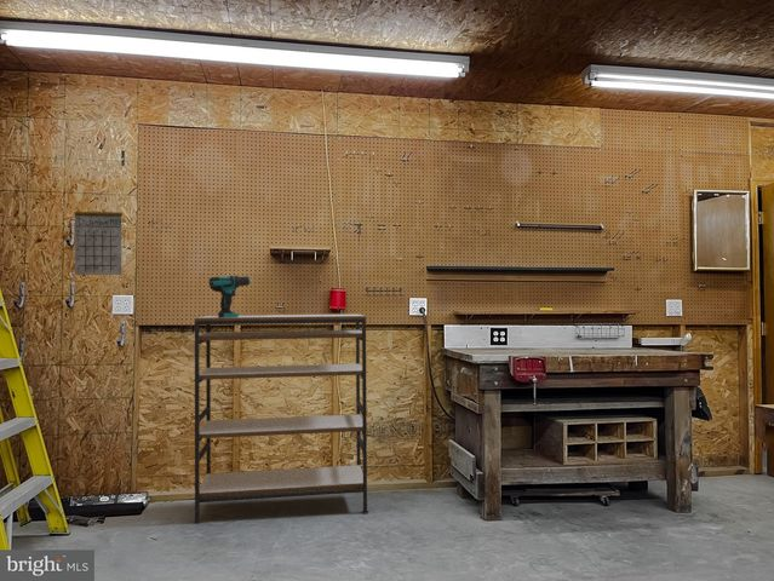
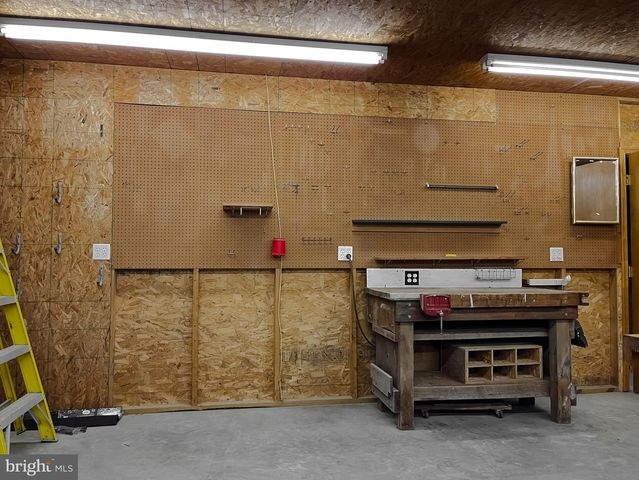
- calendar [73,196,124,276]
- shelving unit [194,313,369,525]
- power drill [208,275,256,317]
